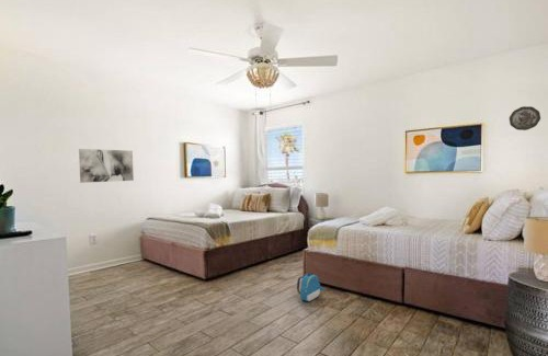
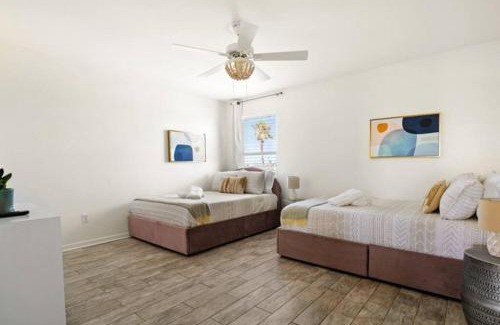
- decorative plate [509,105,541,131]
- backpack [296,272,326,302]
- wall art [78,148,135,184]
